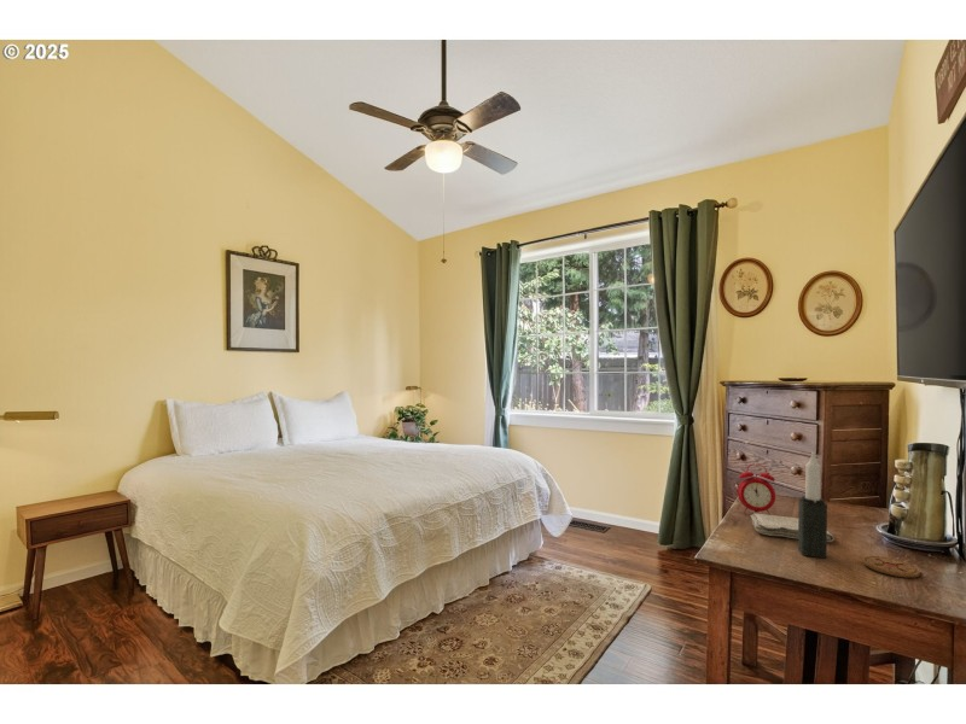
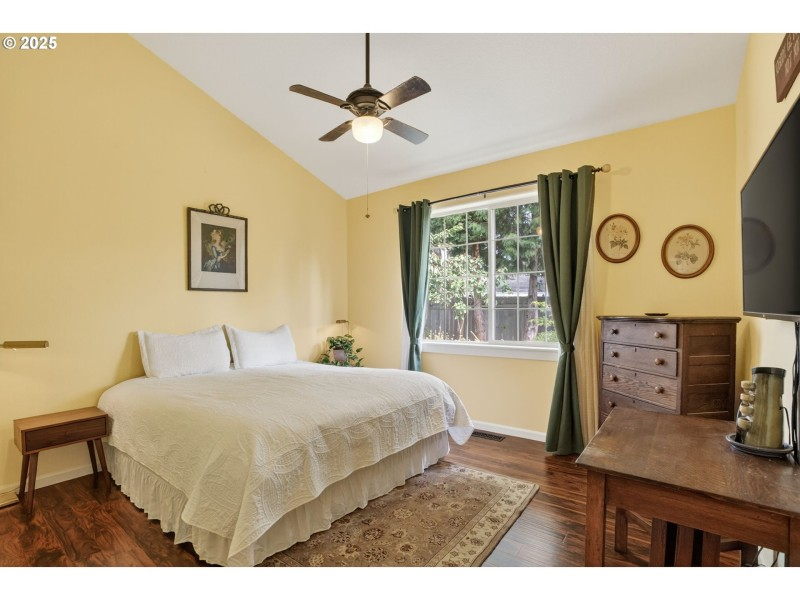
- candle [797,450,828,559]
- washcloth [750,512,836,543]
- alarm clock [737,463,776,515]
- coaster [861,555,921,579]
